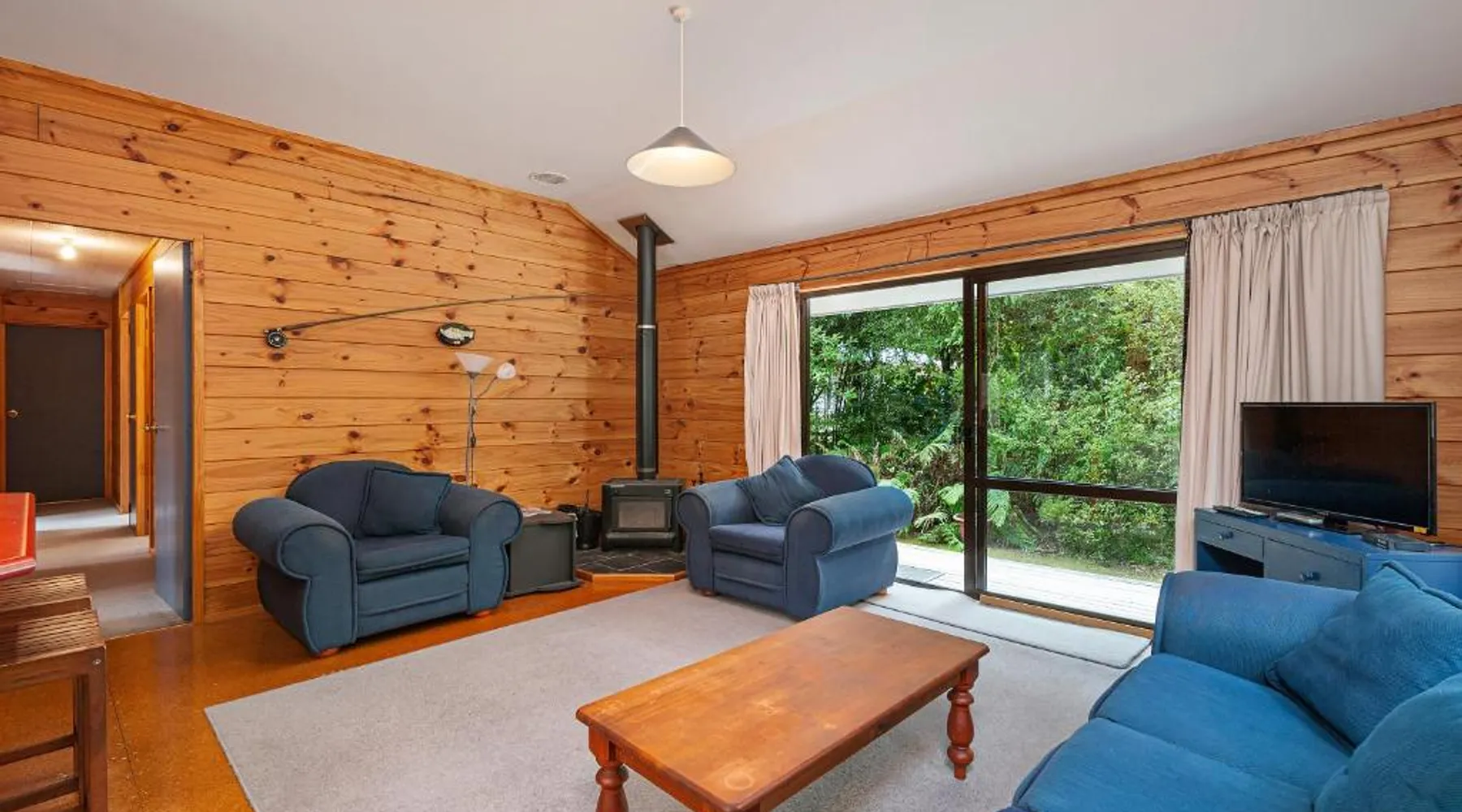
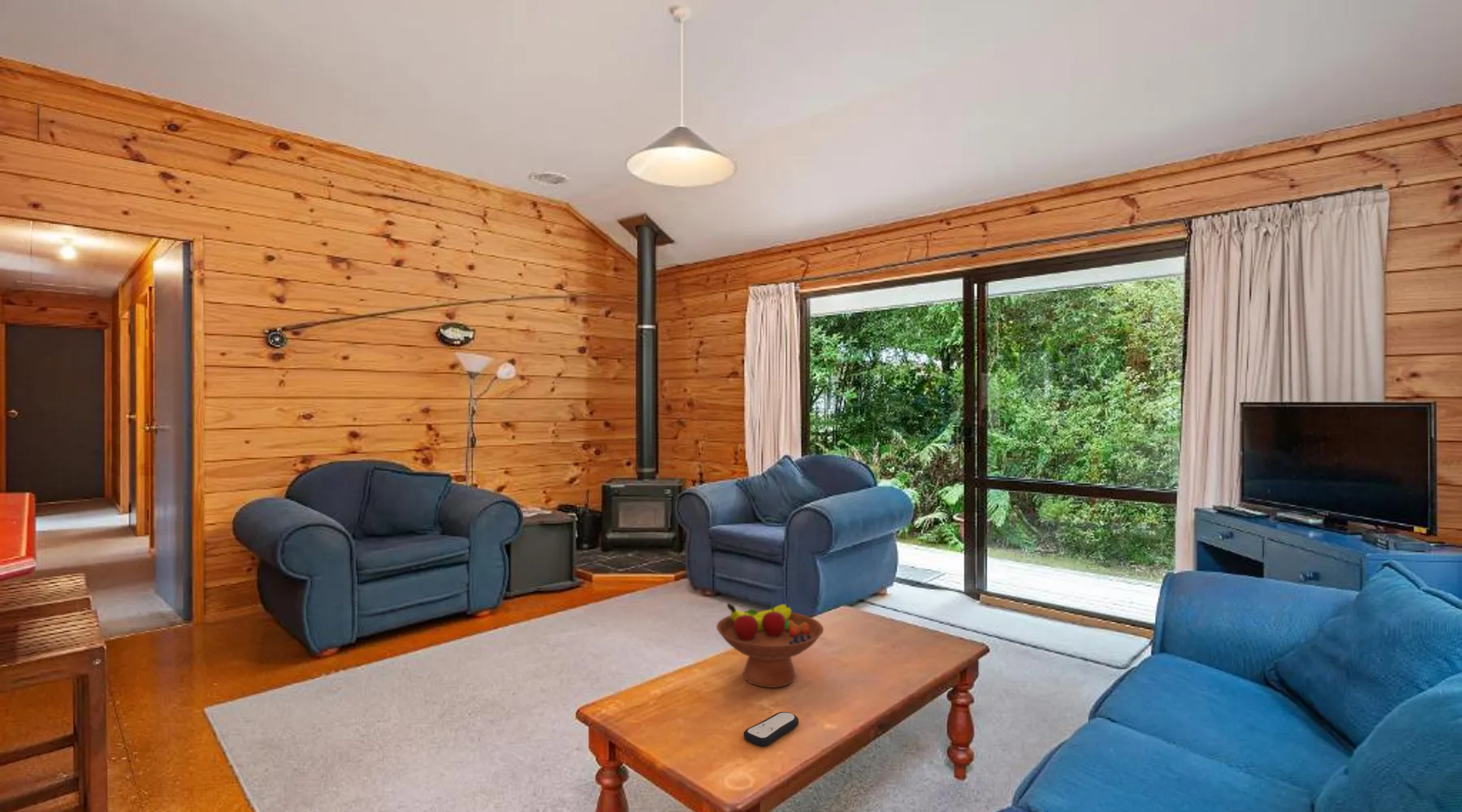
+ remote control [743,711,799,747]
+ fruit bowl [716,603,824,689]
